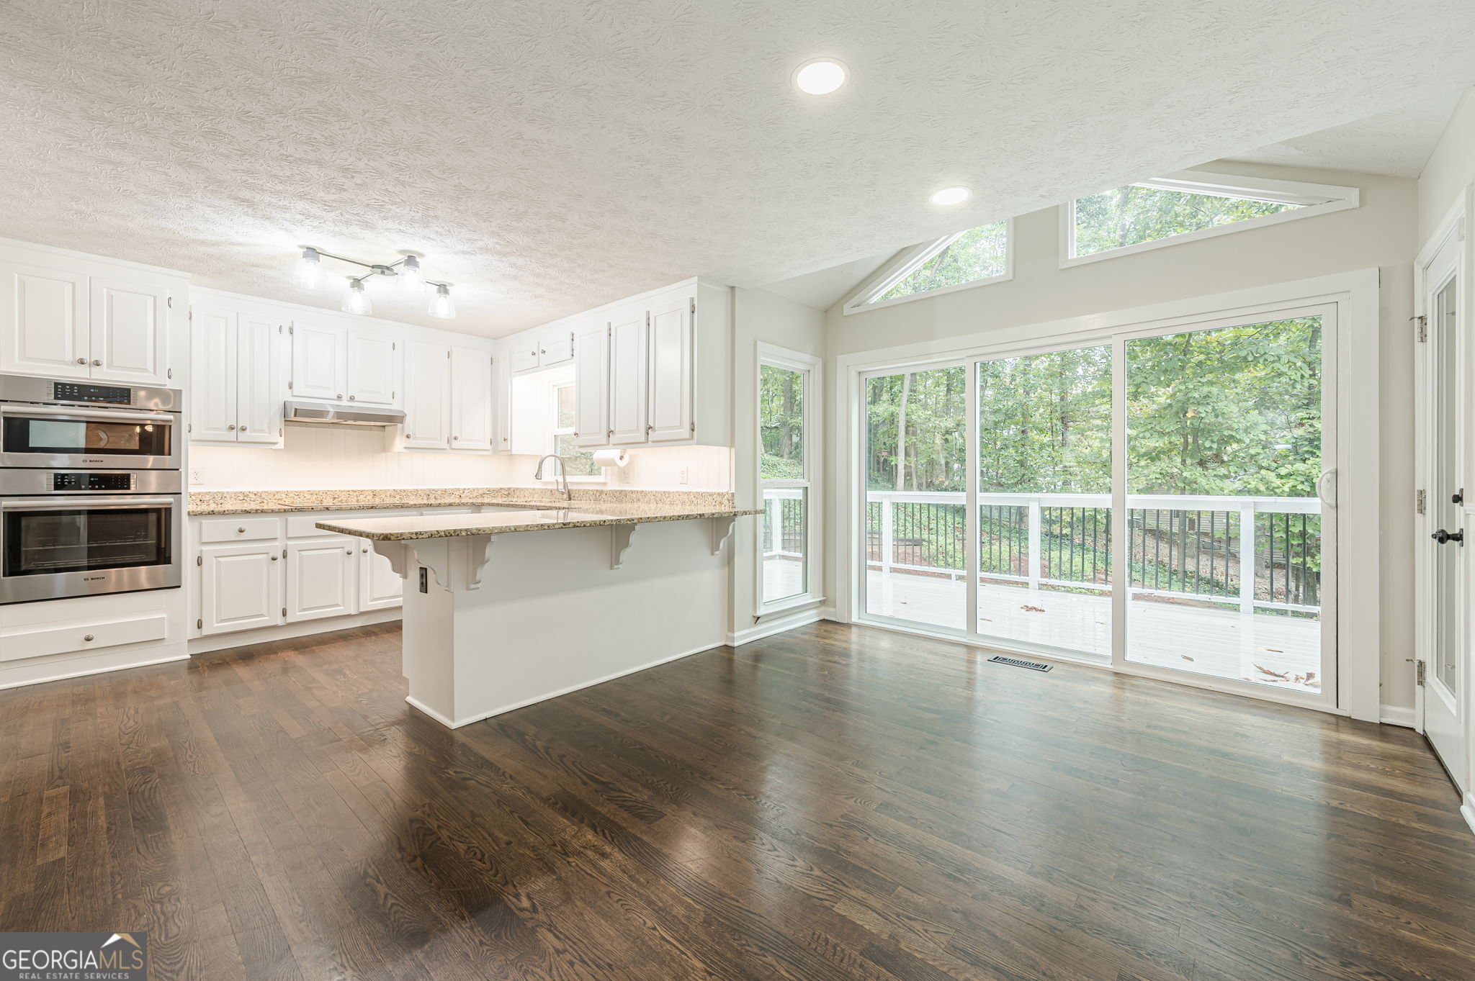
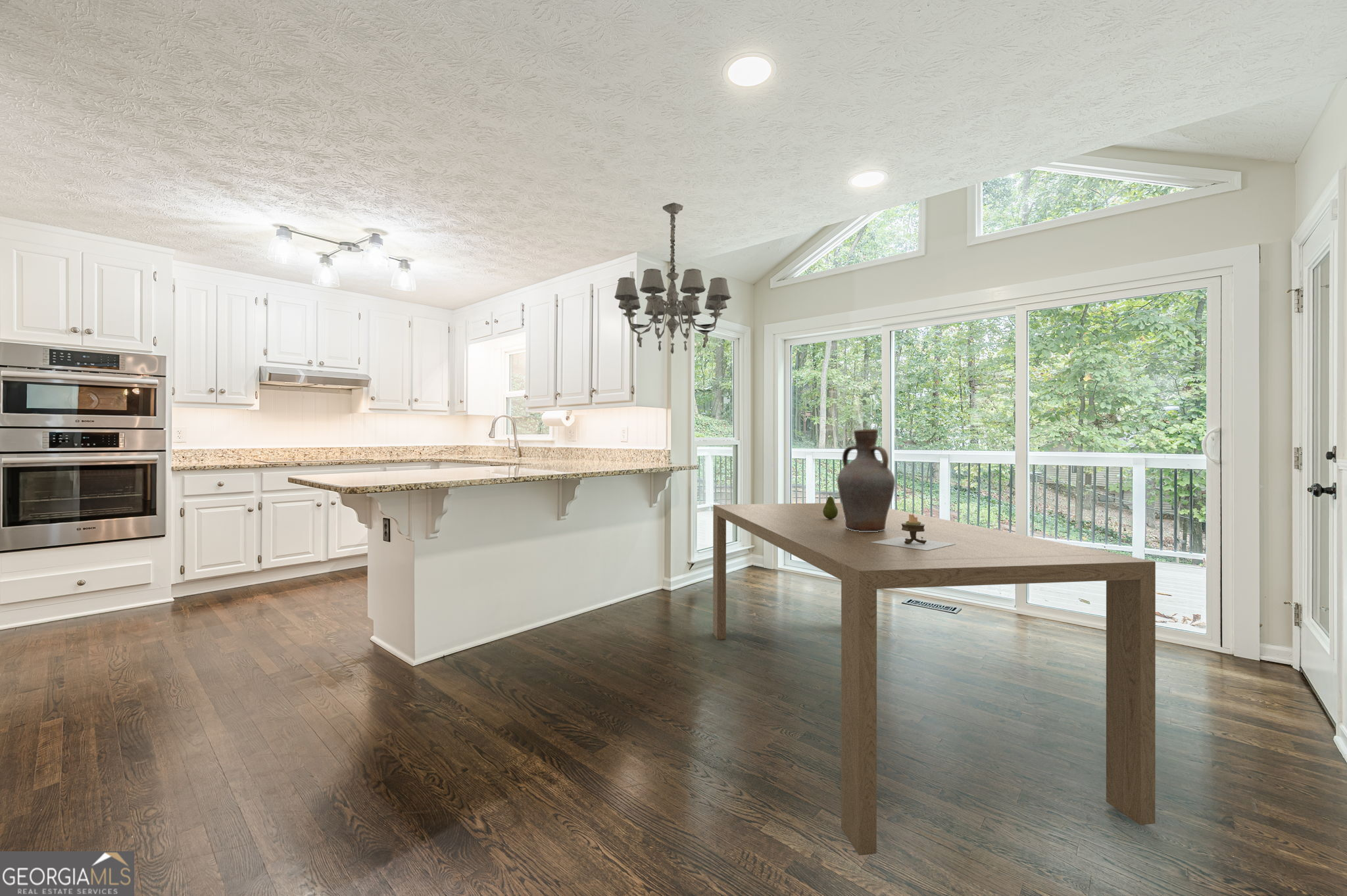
+ fruit [823,493,838,519]
+ chandelier [614,202,732,355]
+ candle [873,513,953,550]
+ dining table [712,502,1156,856]
+ vase [837,429,896,532]
